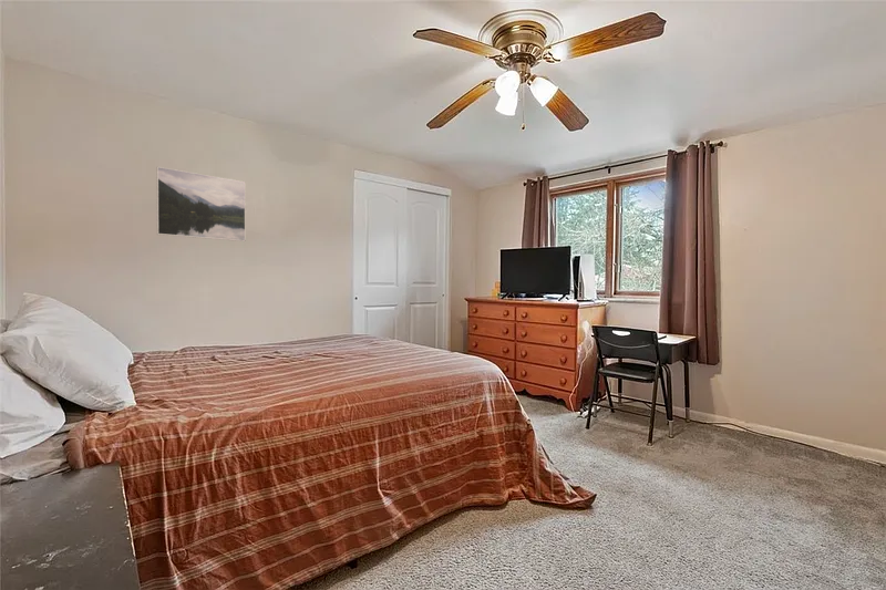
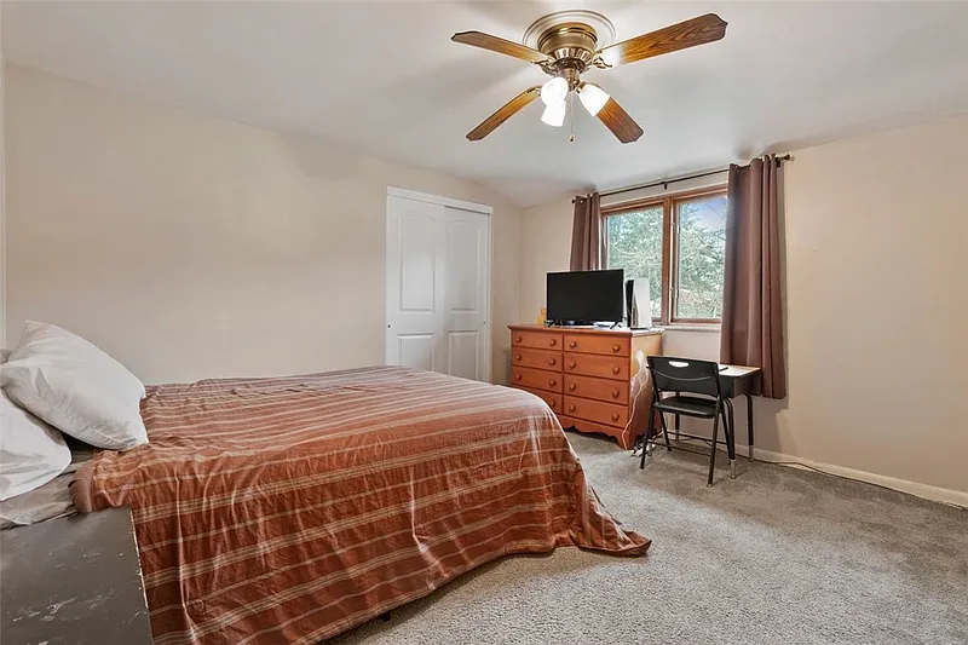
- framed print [155,166,247,242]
